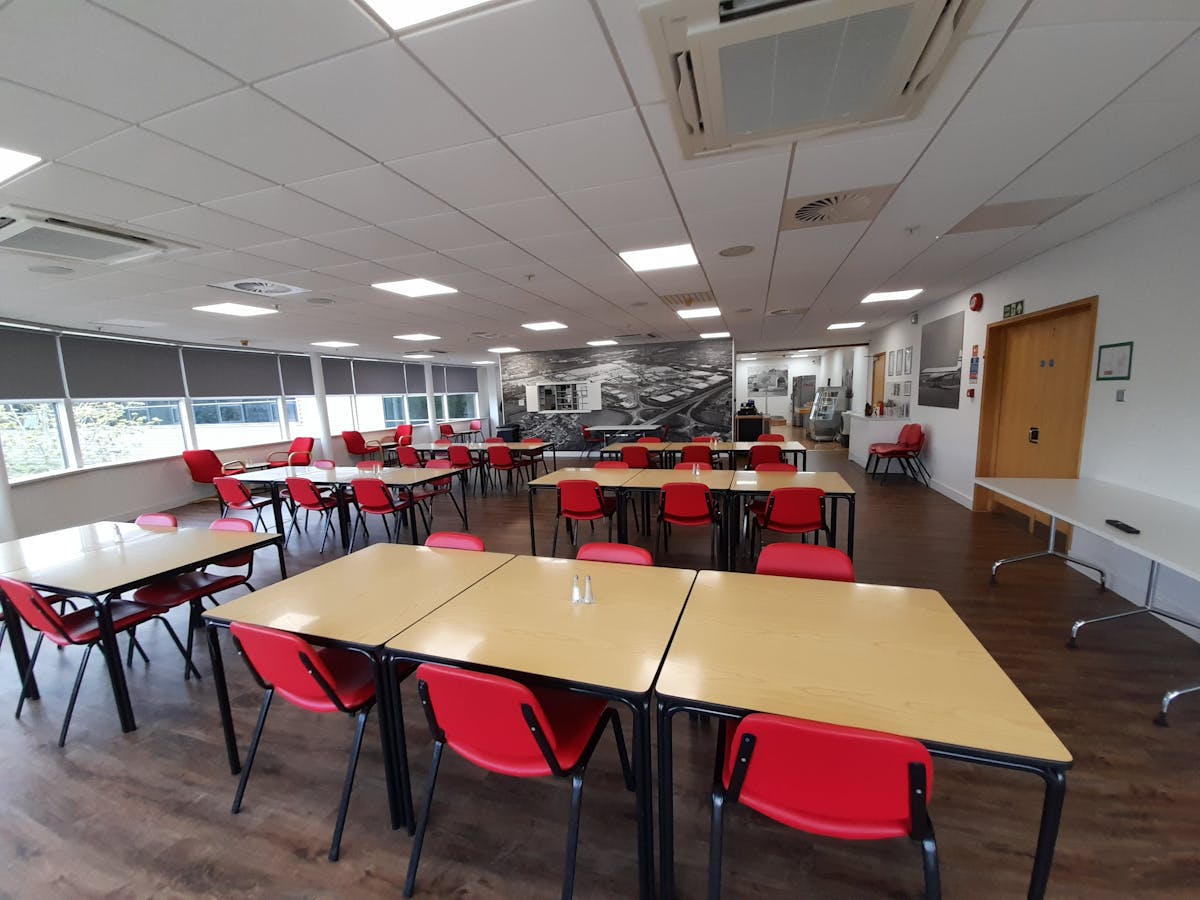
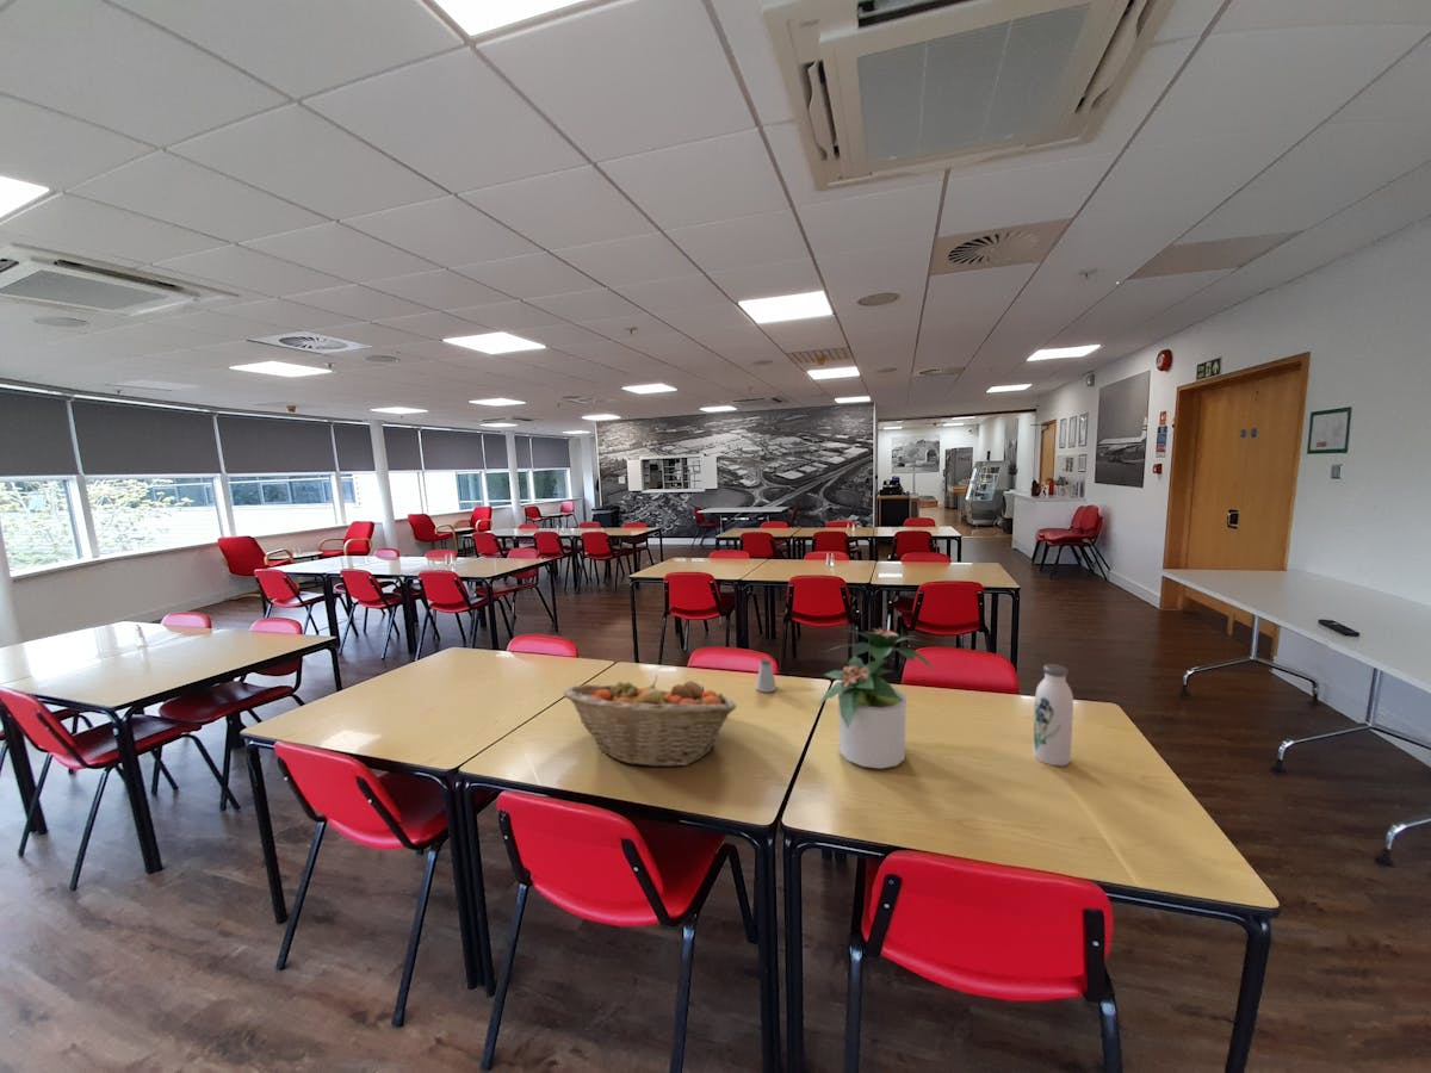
+ potted plant [816,627,936,770]
+ fruit basket [563,675,737,768]
+ water bottle [1032,663,1074,768]
+ saltshaker [755,658,778,694]
